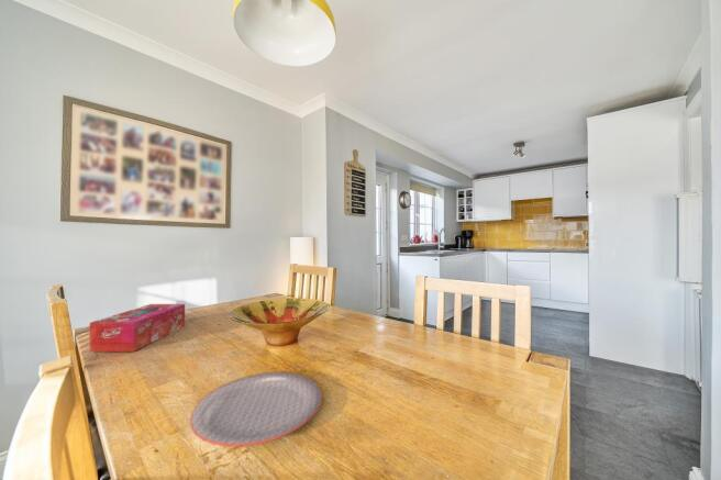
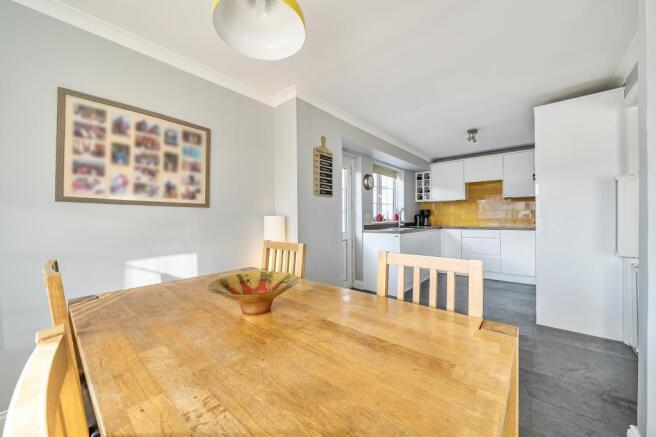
- tissue box [88,303,186,353]
- plate [189,371,323,448]
